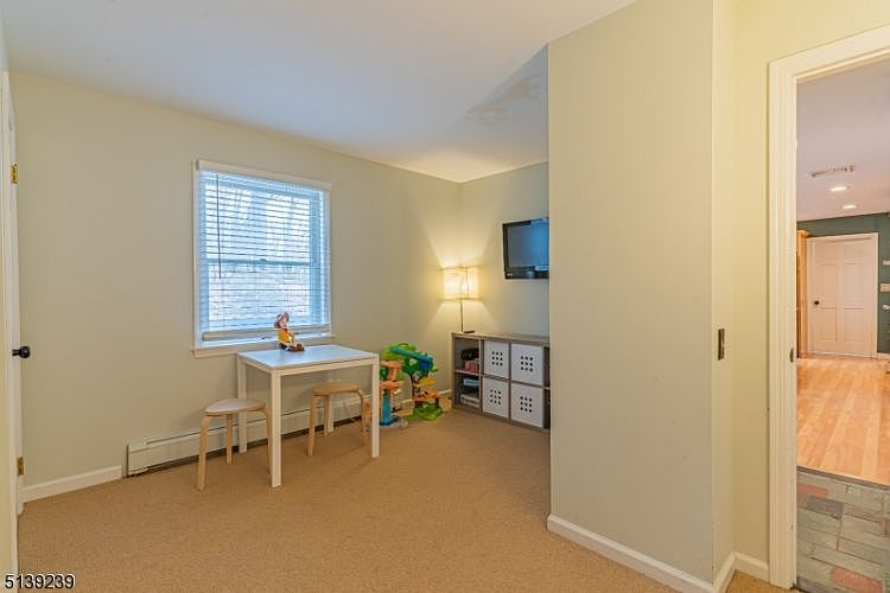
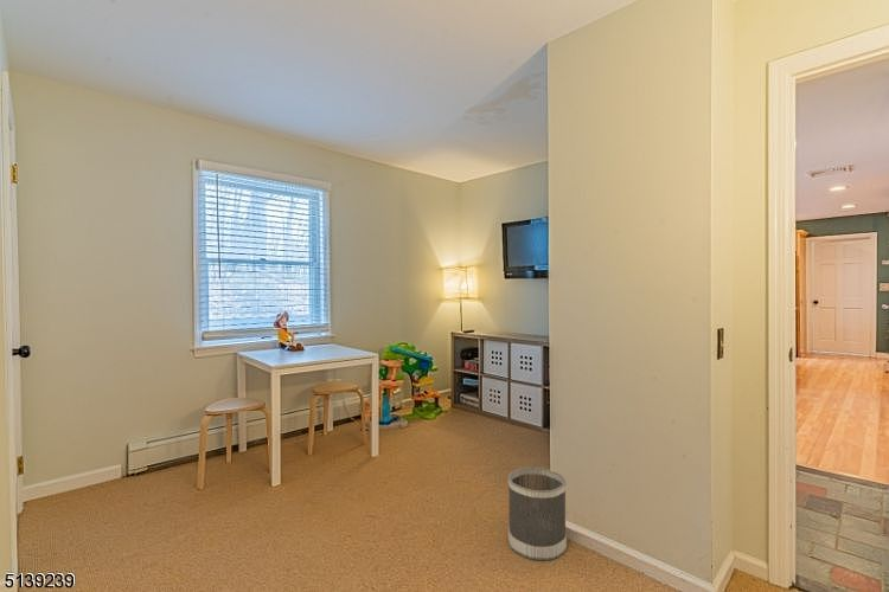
+ wastebasket [507,466,568,561]
